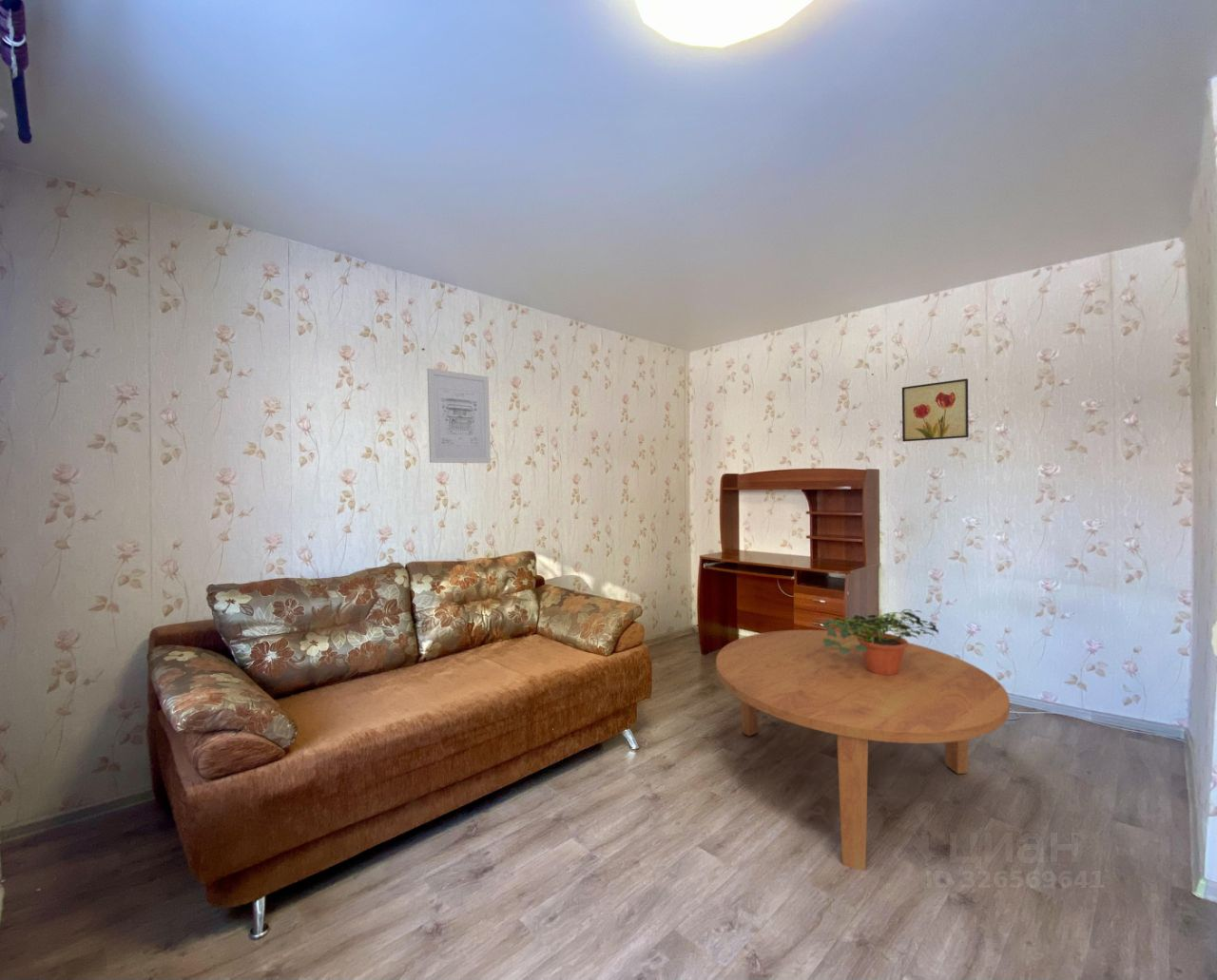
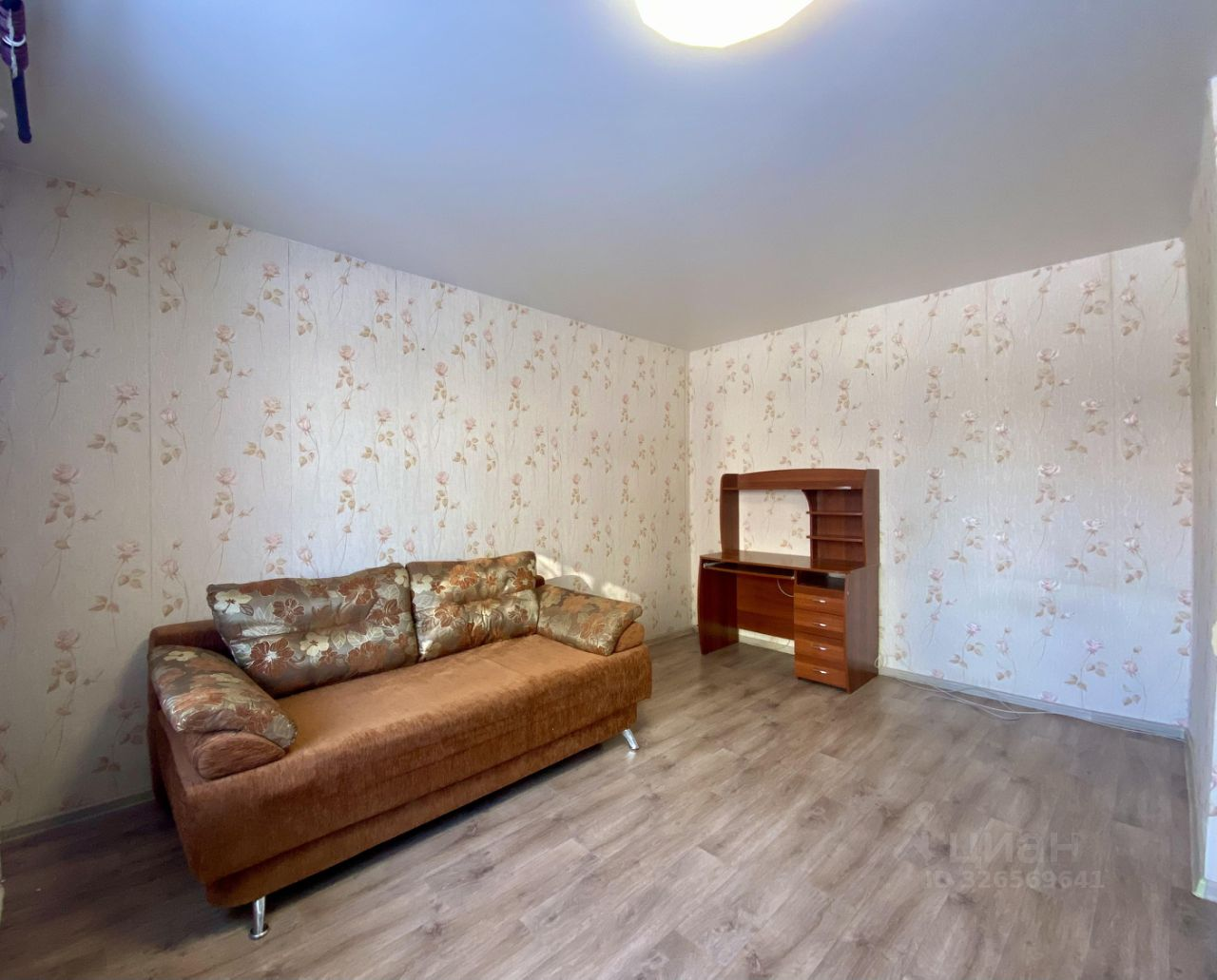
- wall art [426,367,492,464]
- potted plant [811,608,939,676]
- wall art [901,377,970,443]
- coffee table [715,629,1011,872]
